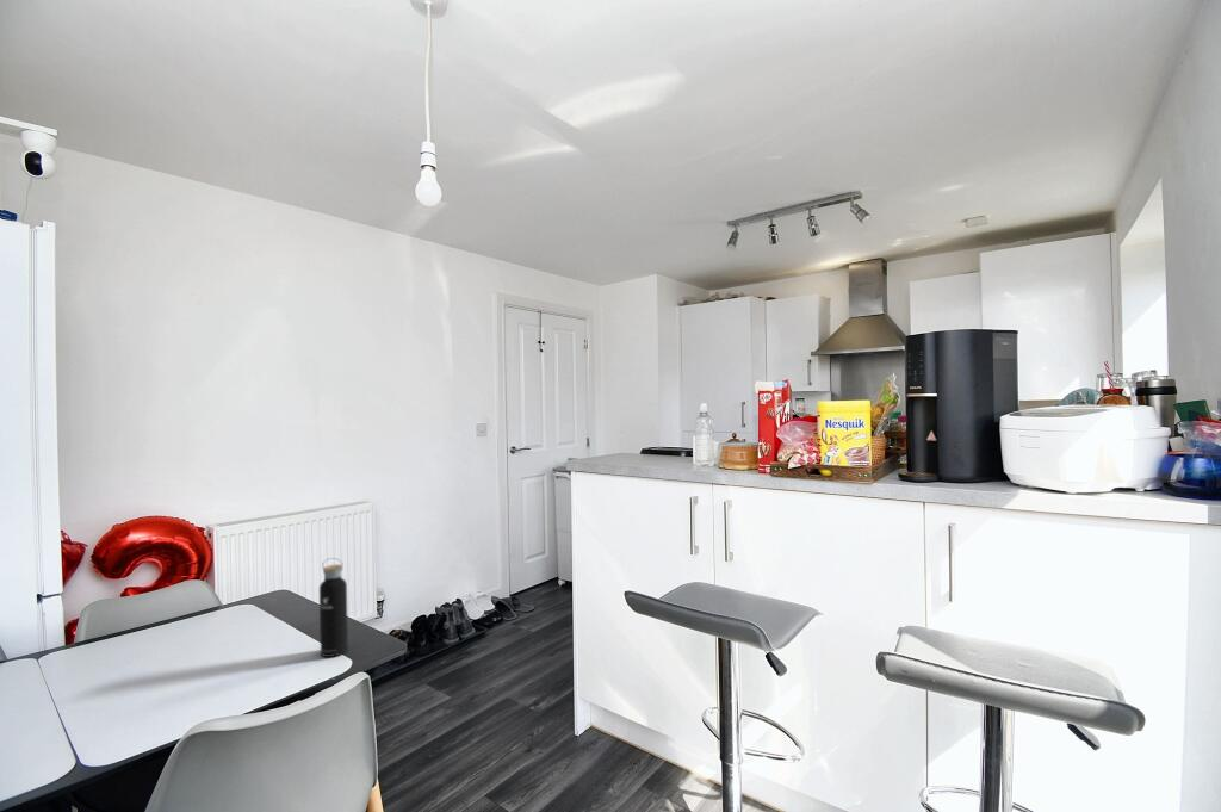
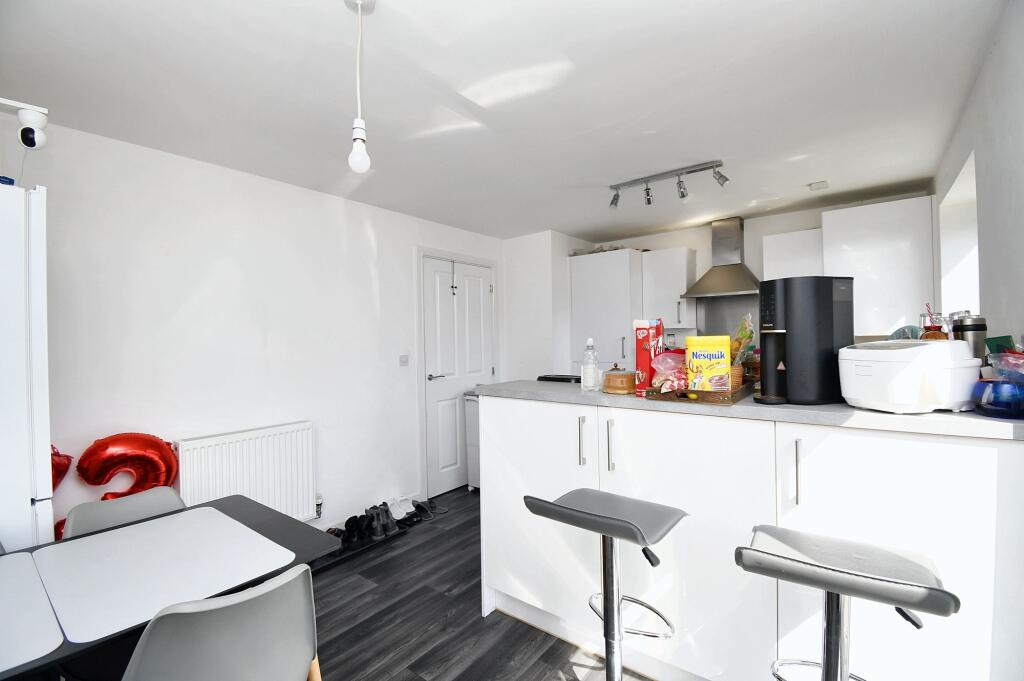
- water bottle [318,557,349,658]
